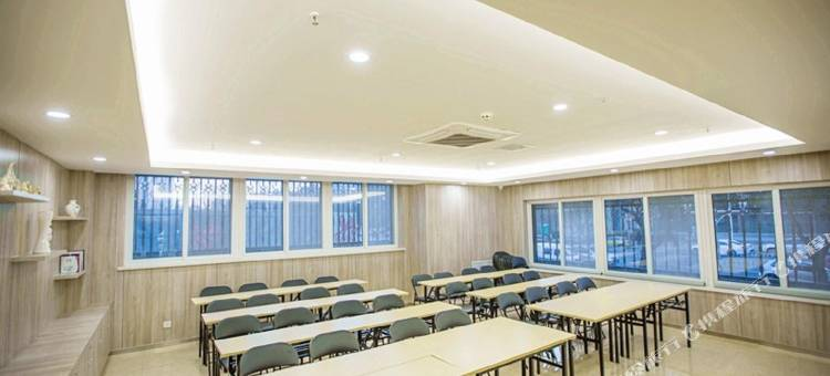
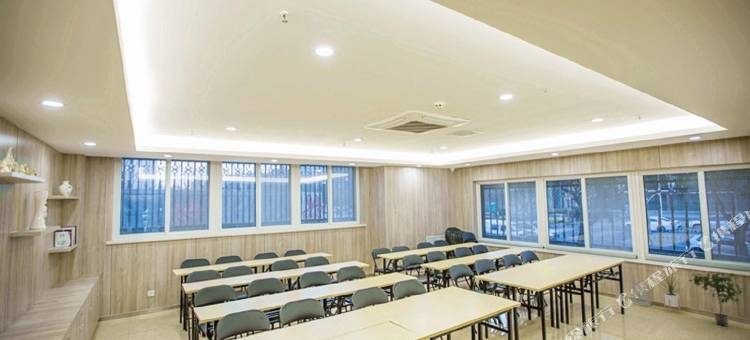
+ wastebasket [631,282,653,307]
+ house plant [657,267,683,313]
+ potted plant [688,272,747,327]
